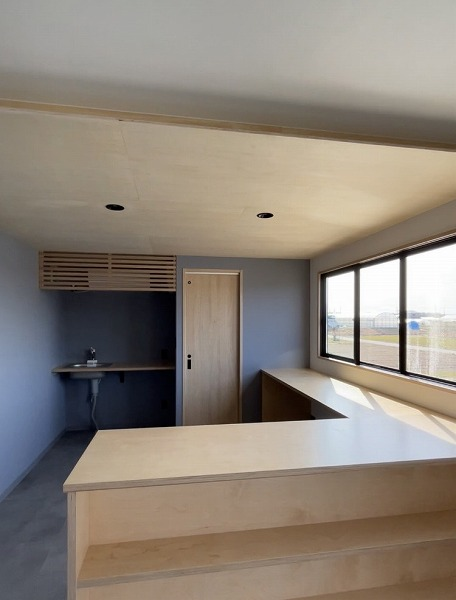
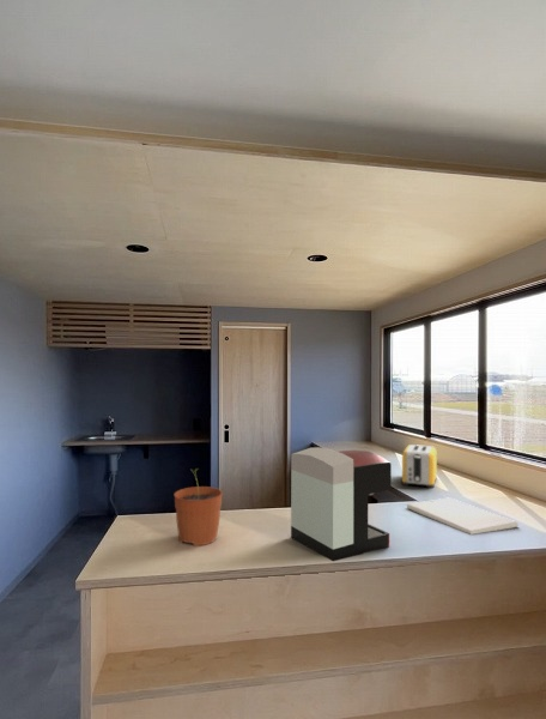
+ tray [406,496,520,536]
+ plant pot [174,467,224,546]
+ coffee maker [290,446,393,562]
+ toaster [401,443,438,489]
